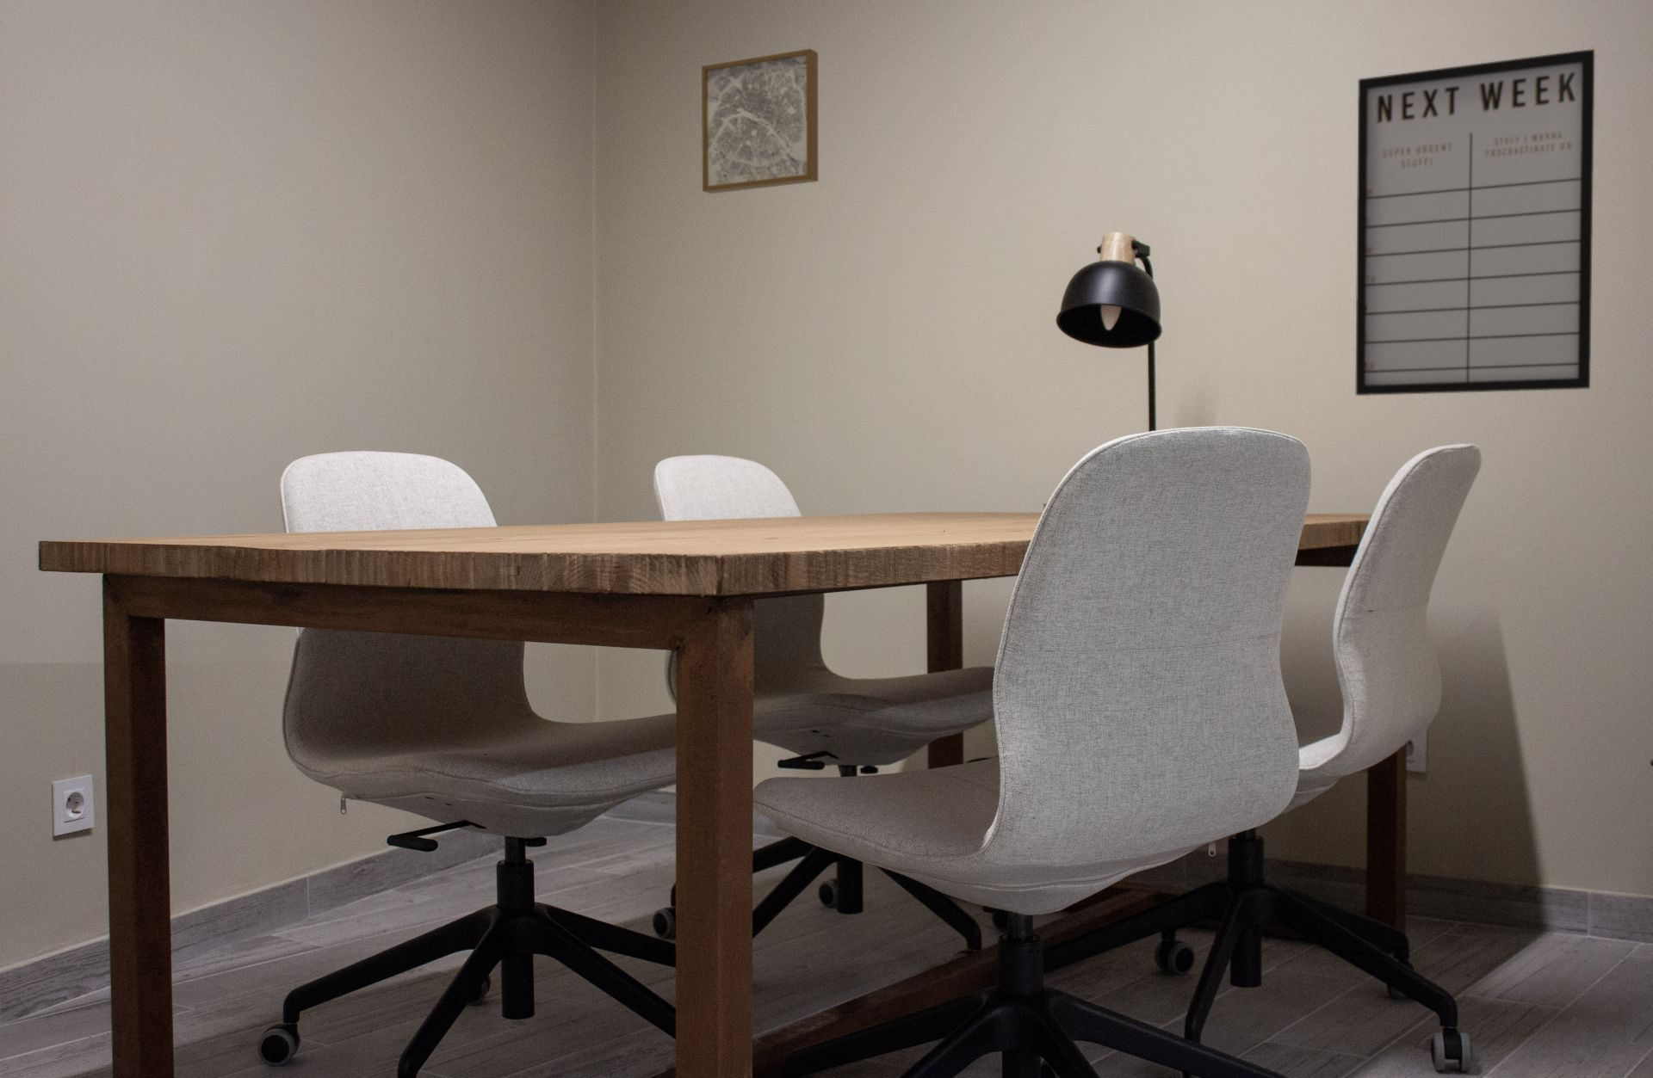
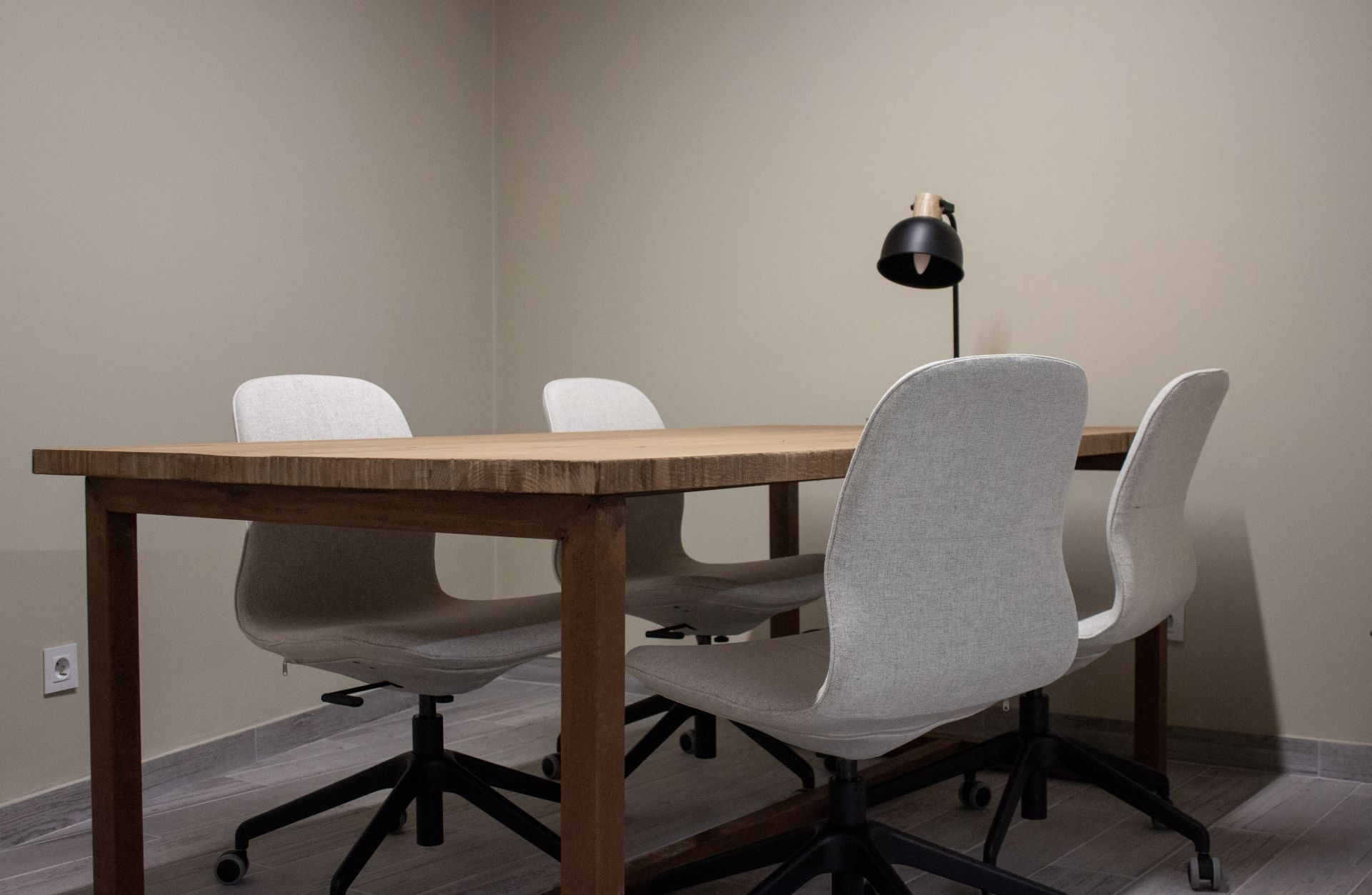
- writing board [1355,48,1595,396]
- wall art [701,48,819,194]
